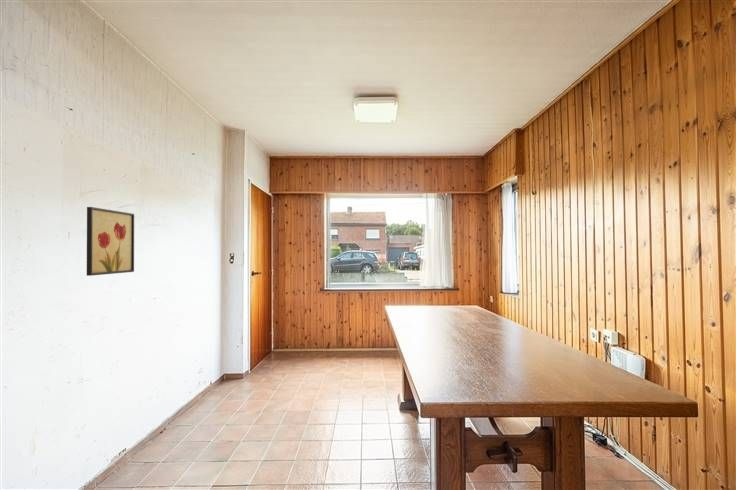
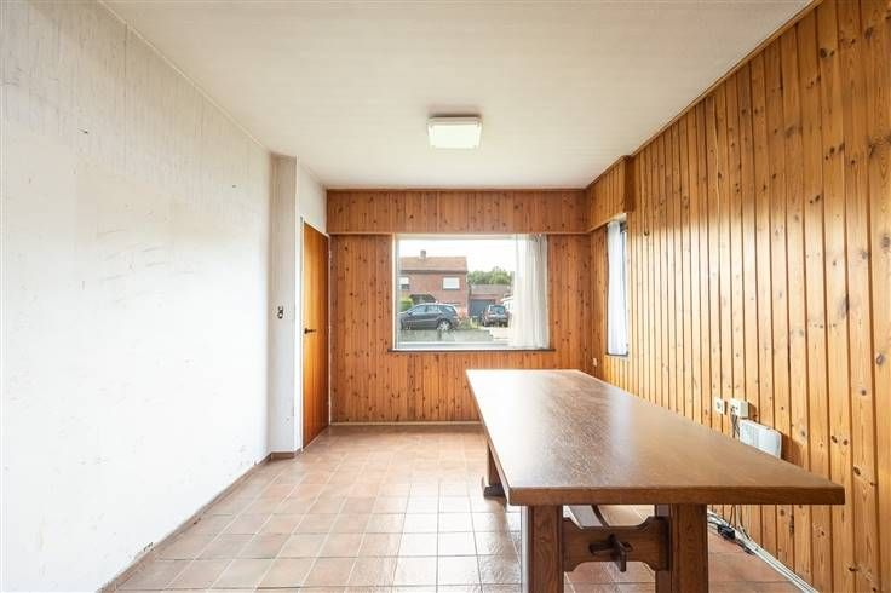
- wall art [86,206,135,277]
